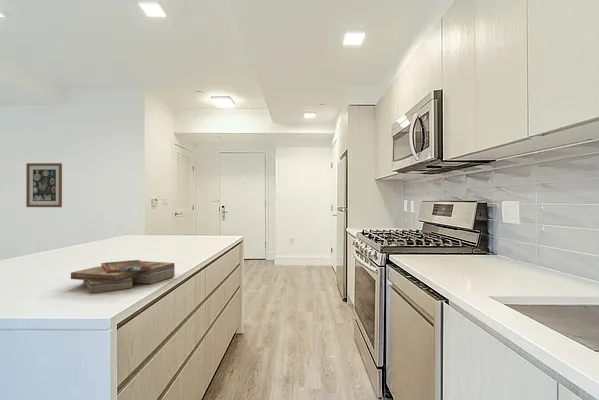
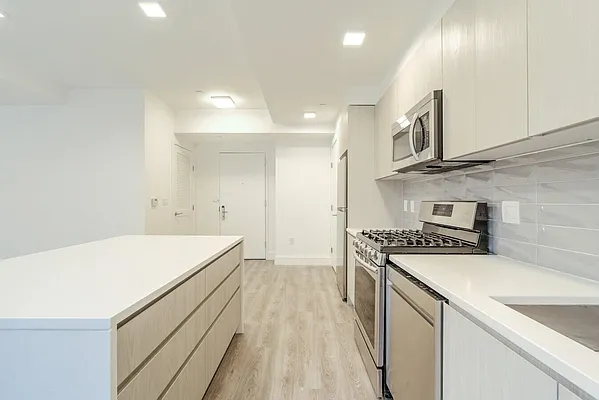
- clipboard [70,259,176,294]
- wall art [25,162,63,208]
